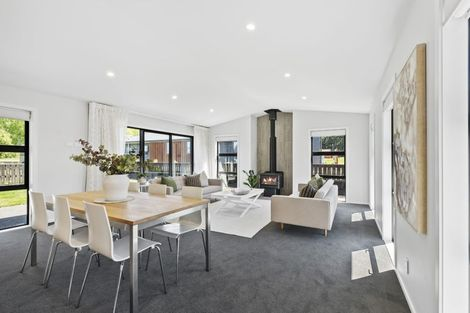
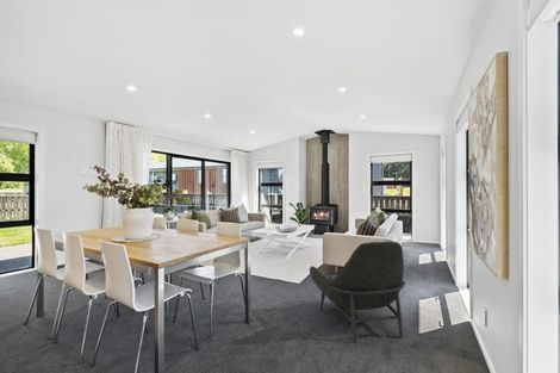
+ armchair [309,241,406,343]
